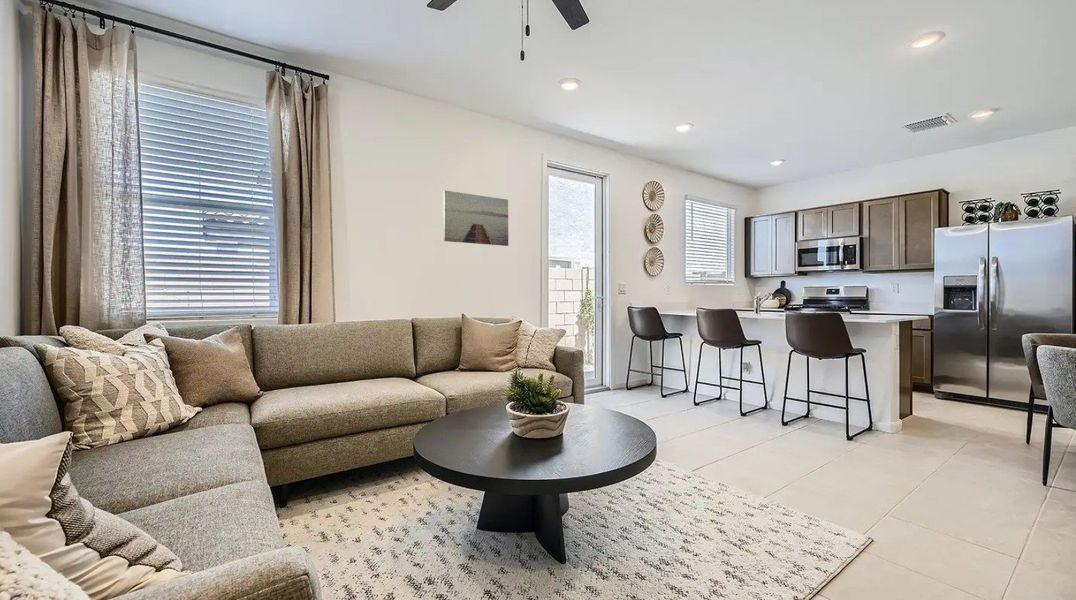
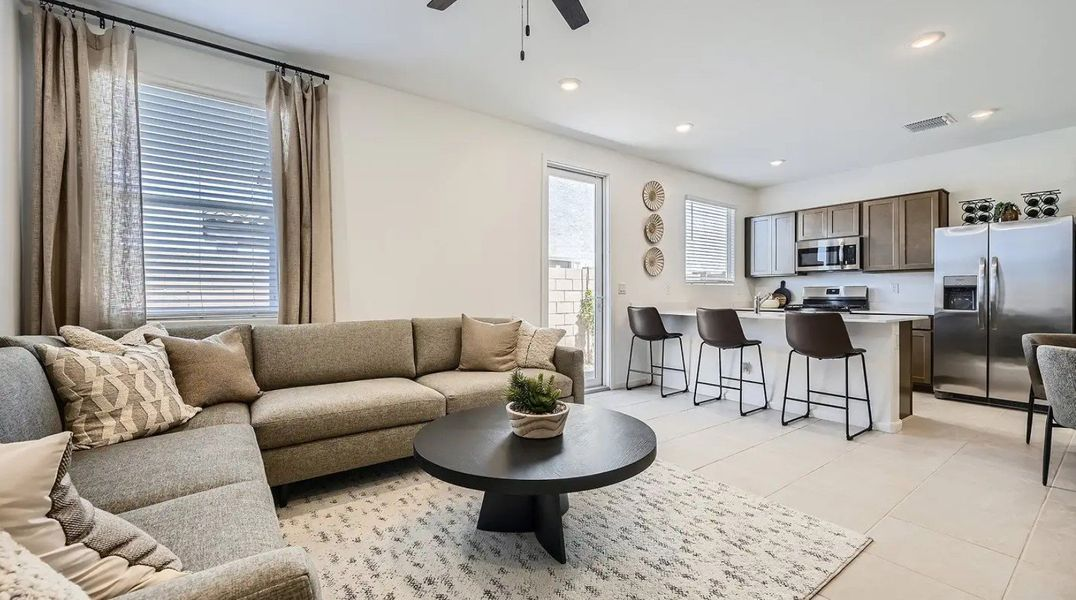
- wall art [442,189,509,247]
